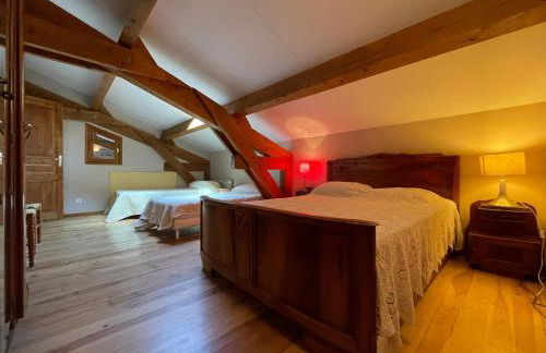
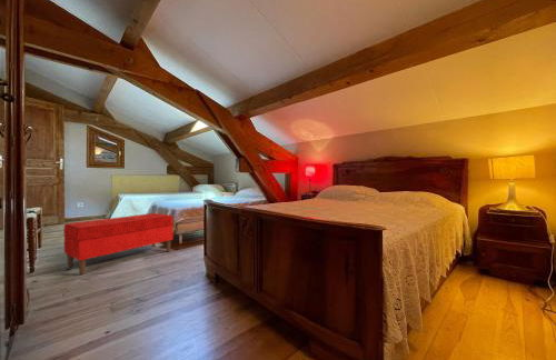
+ bench [62,212,175,276]
